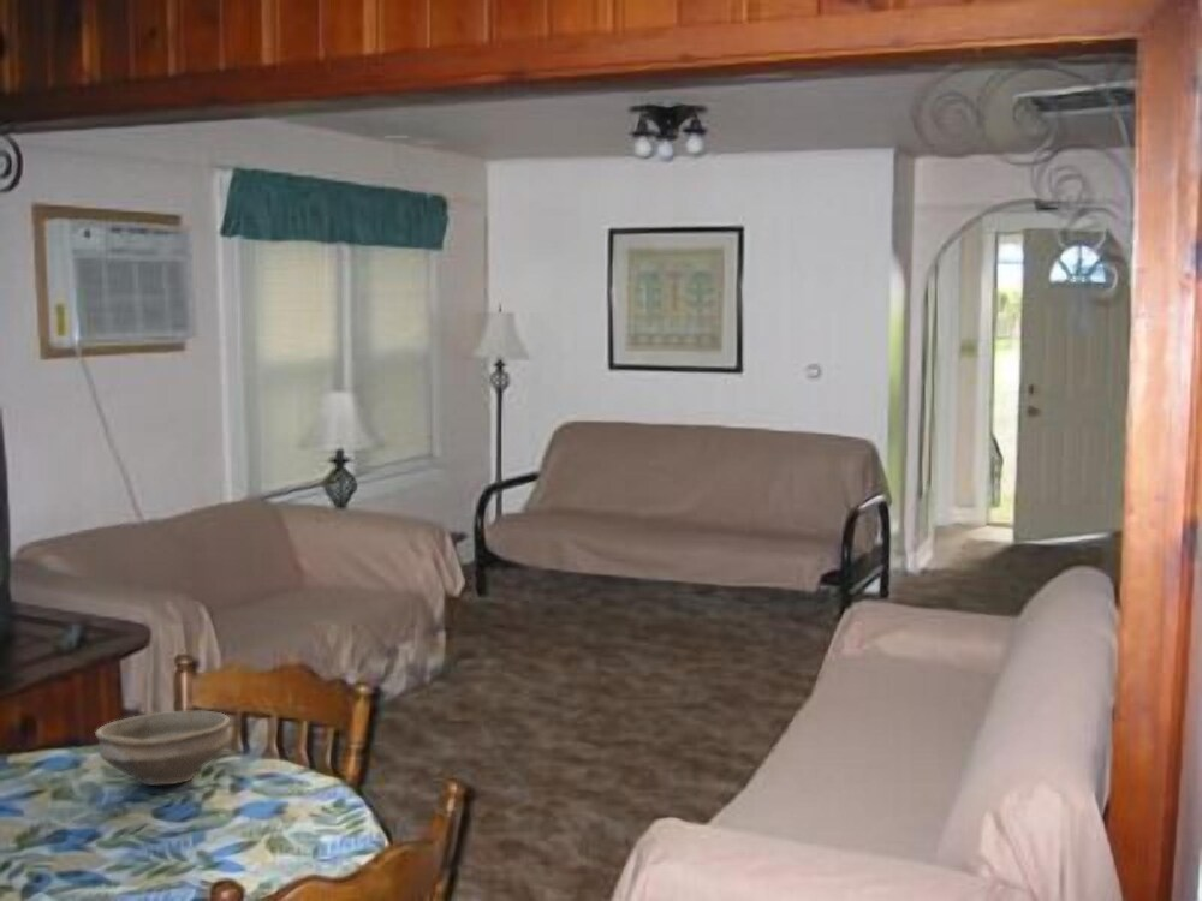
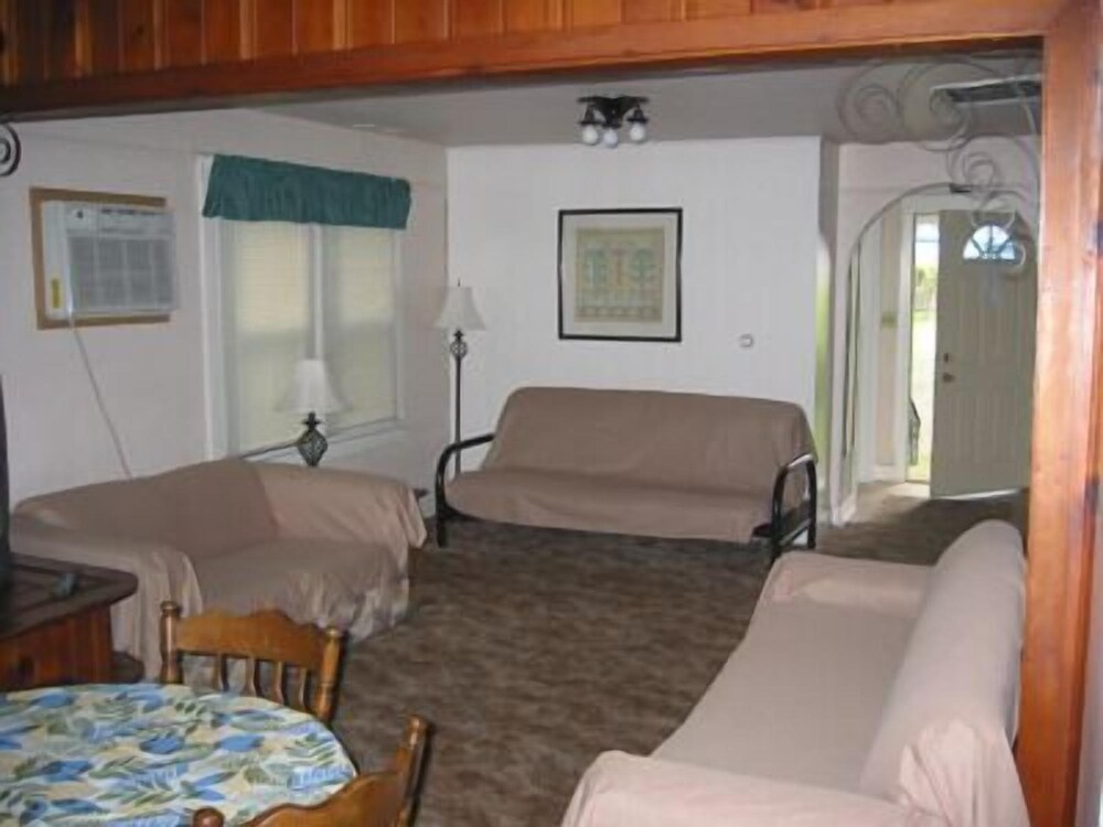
- bowl [94,710,231,787]
